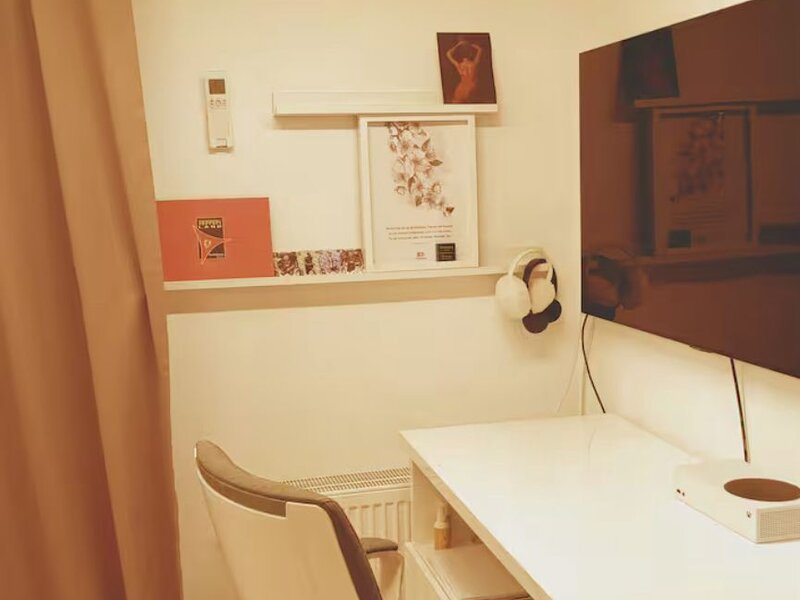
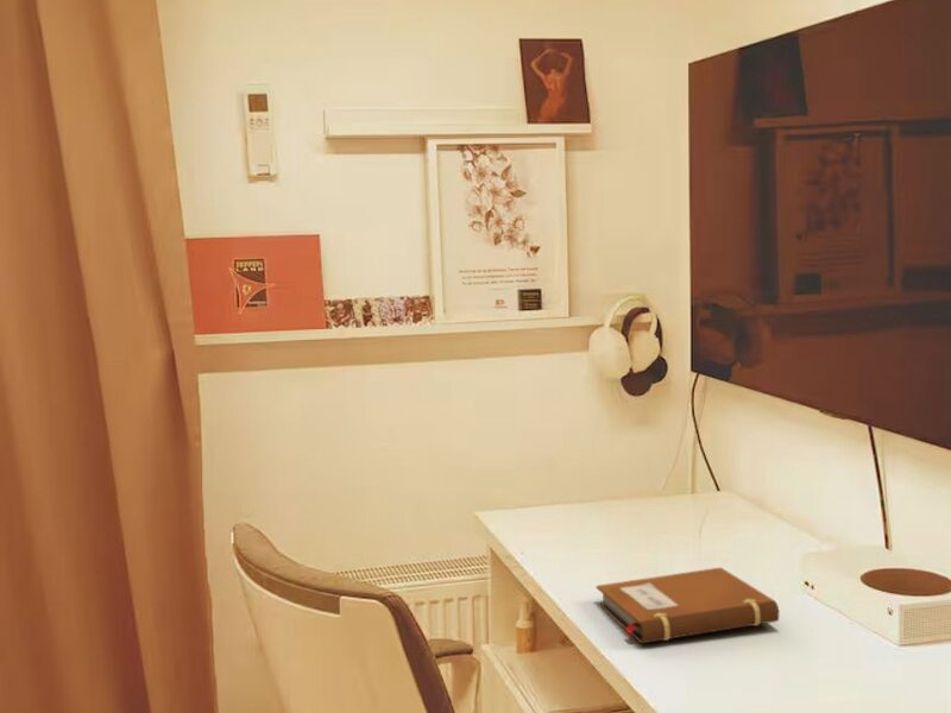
+ notebook [596,566,780,644]
